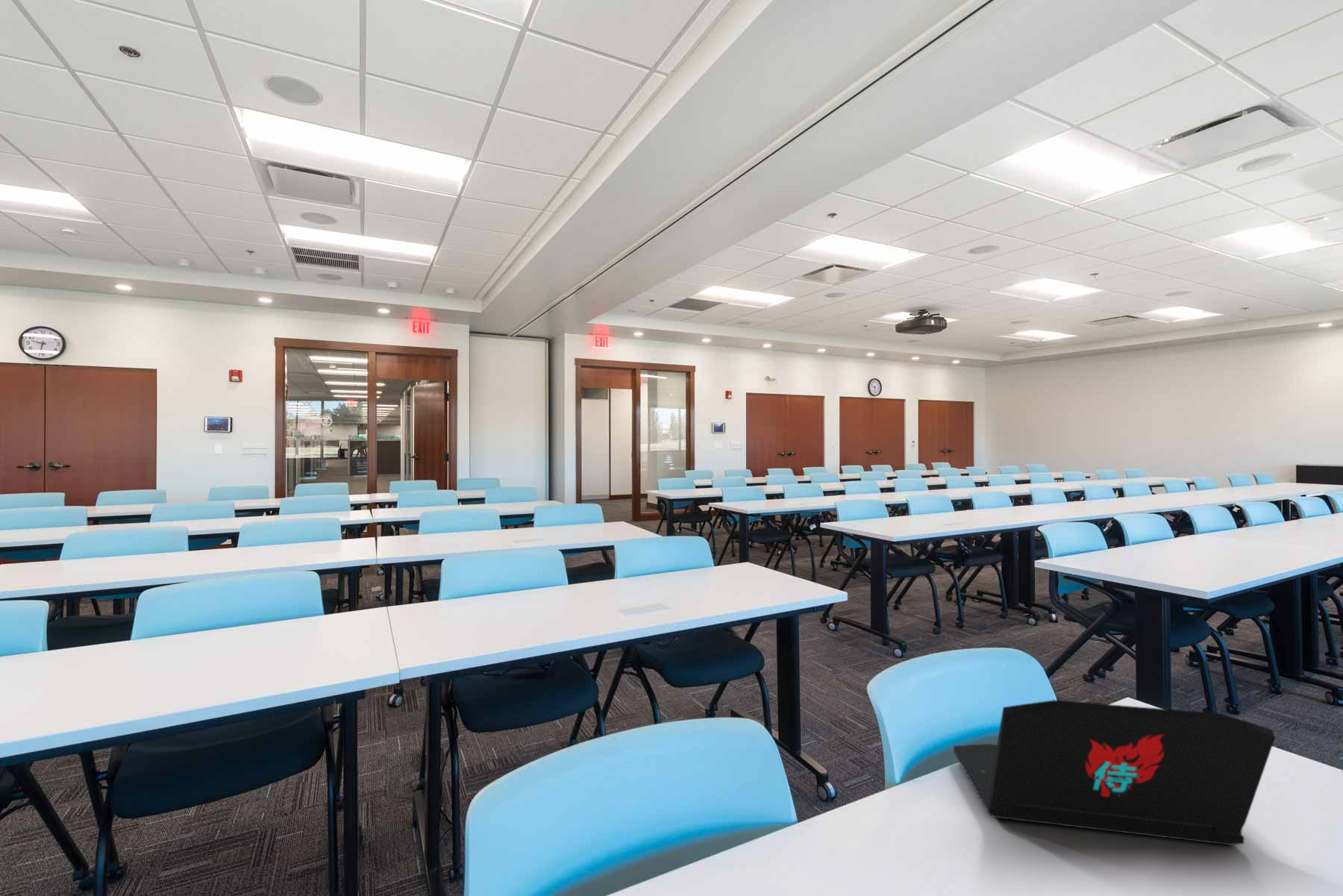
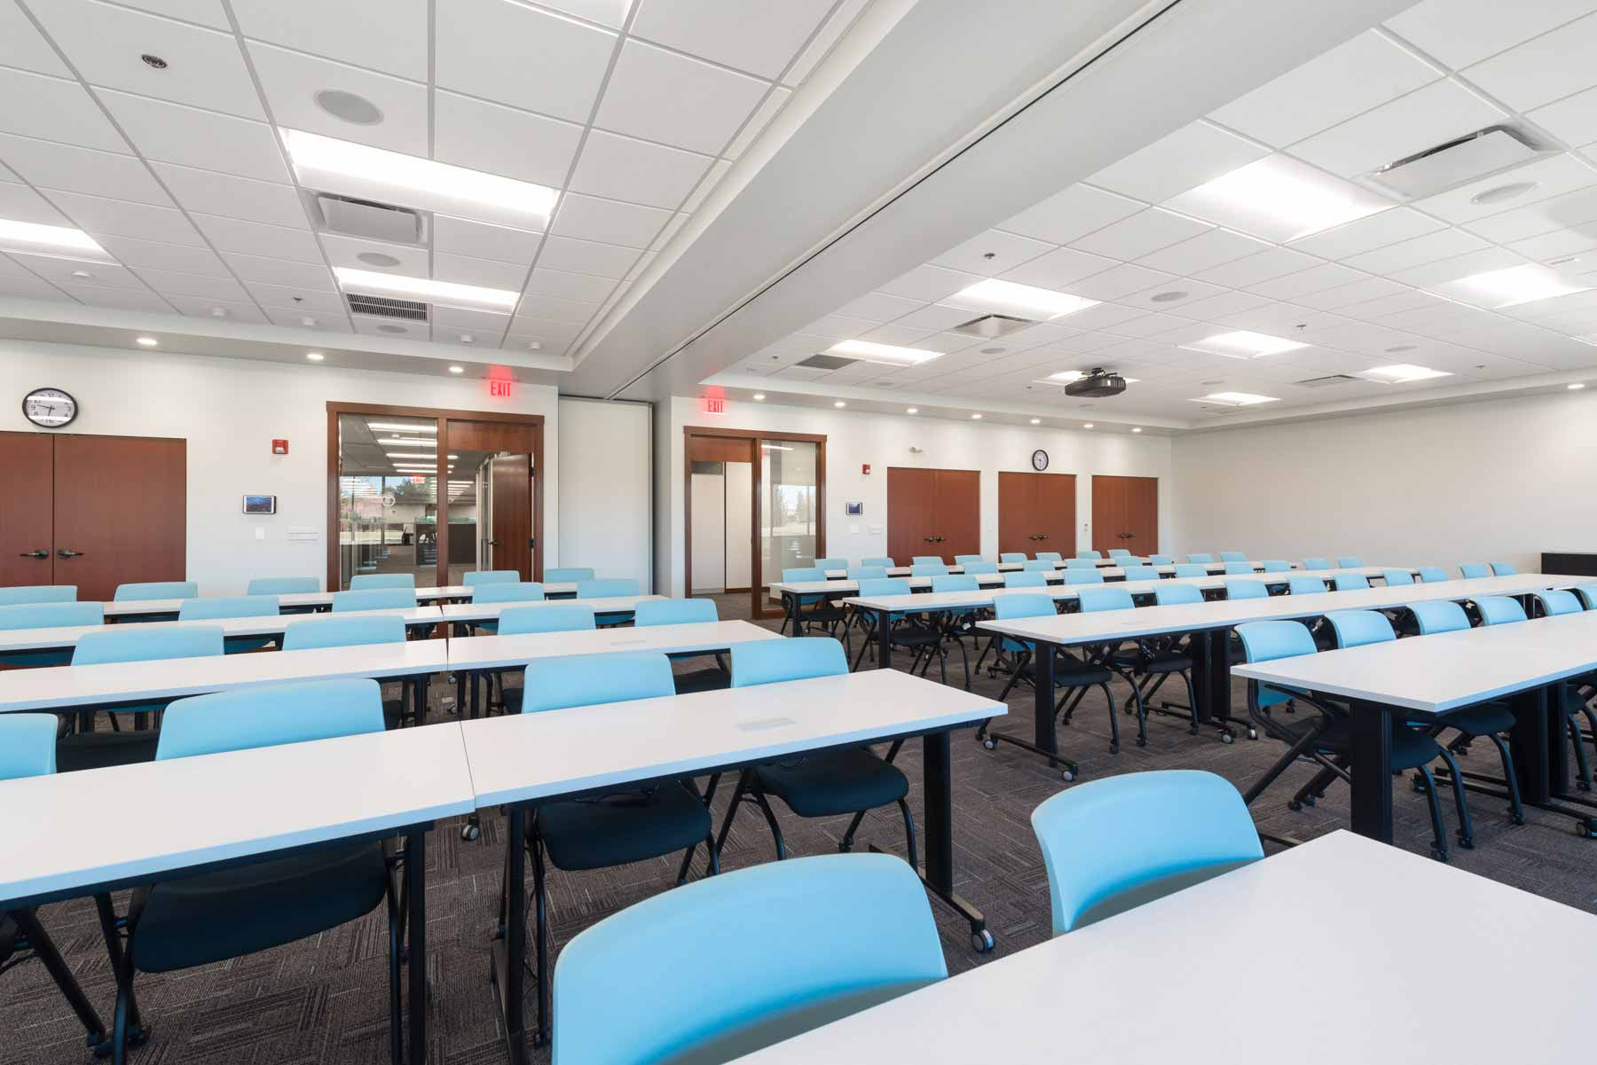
- laptop [953,699,1276,846]
